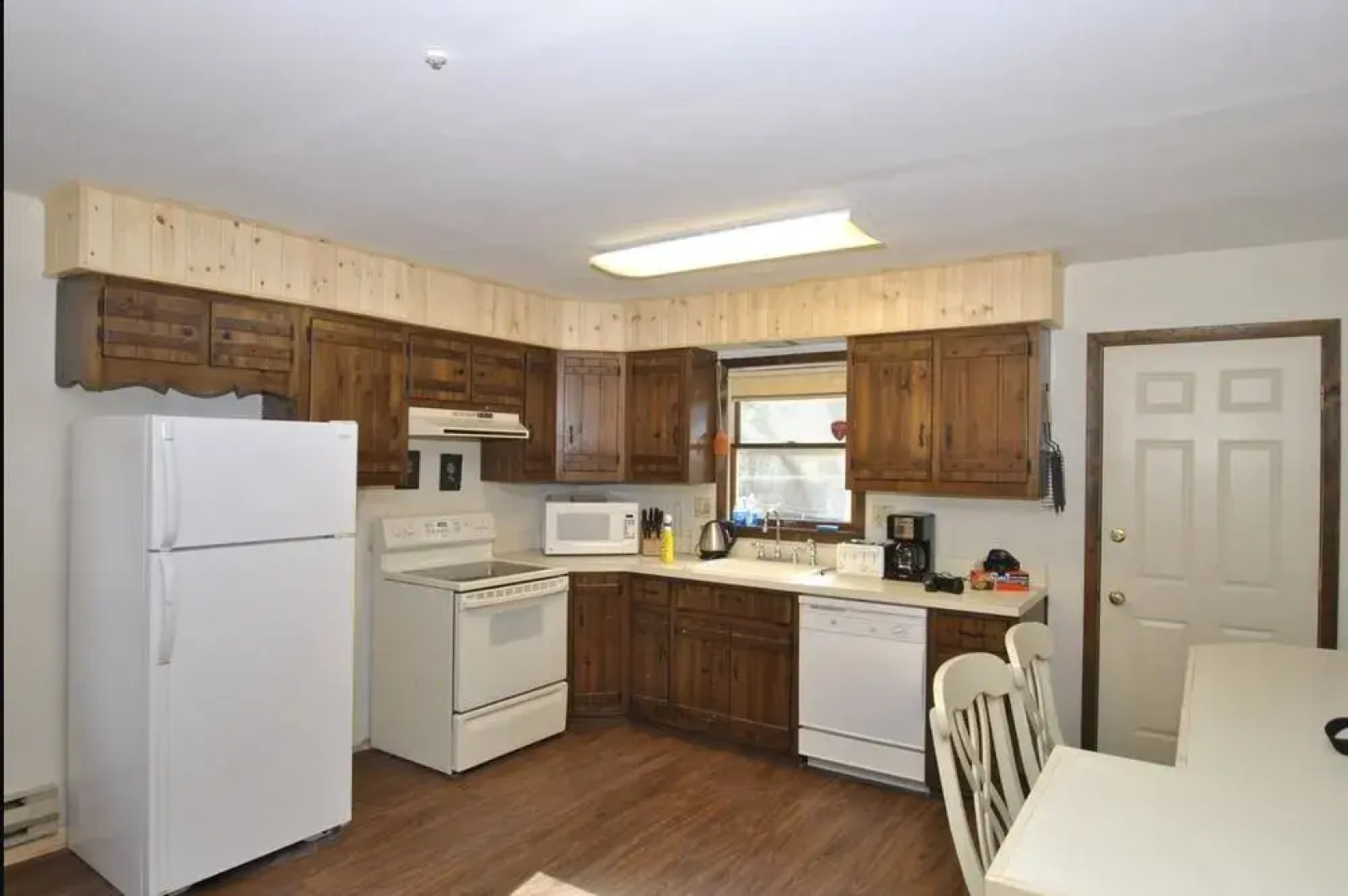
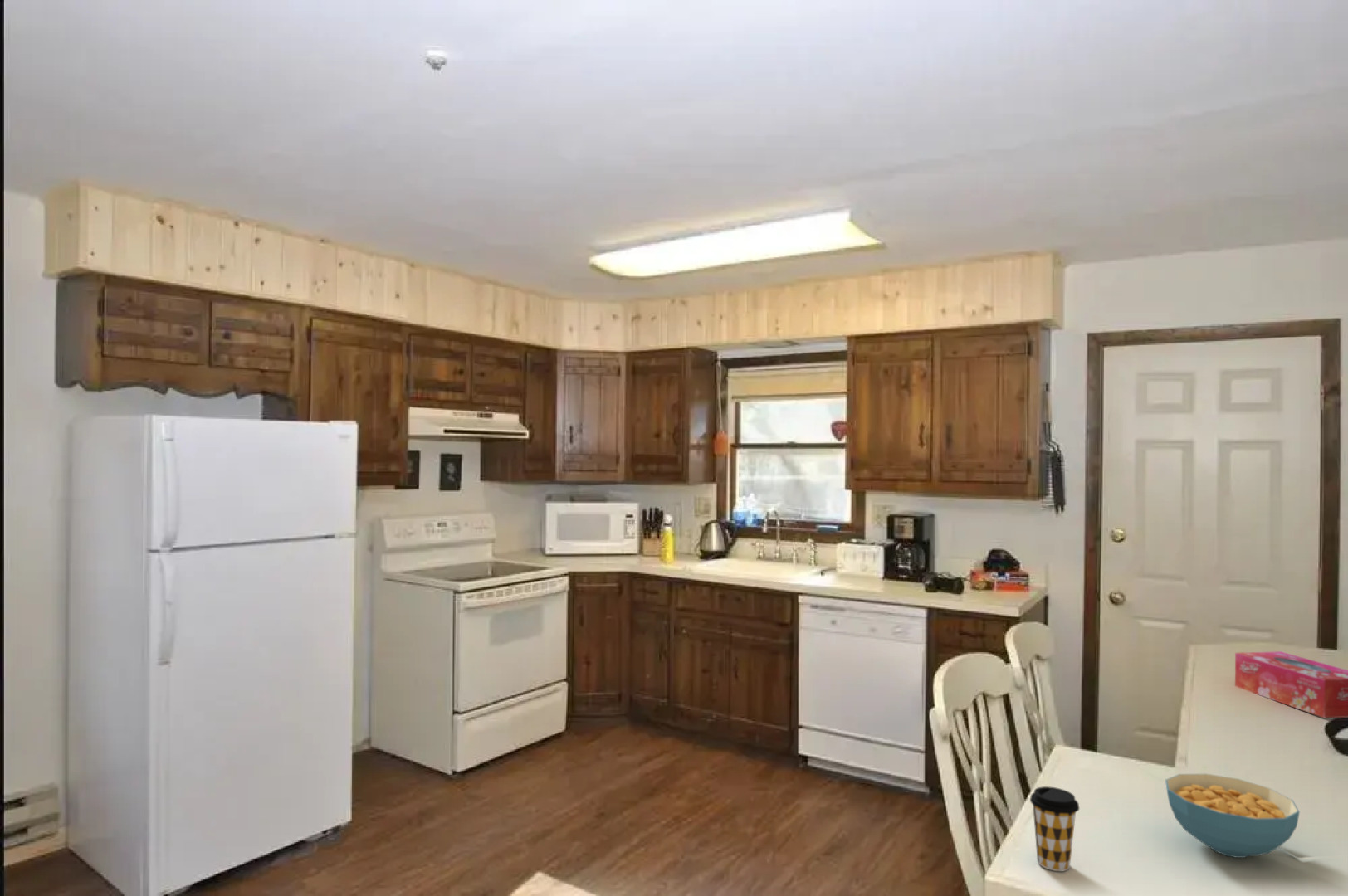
+ coffee cup [1029,786,1080,872]
+ tissue box [1234,650,1348,718]
+ cereal bowl [1165,773,1301,859]
